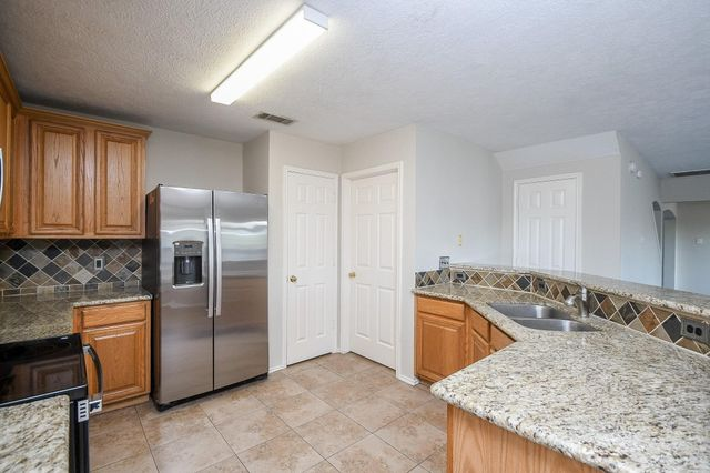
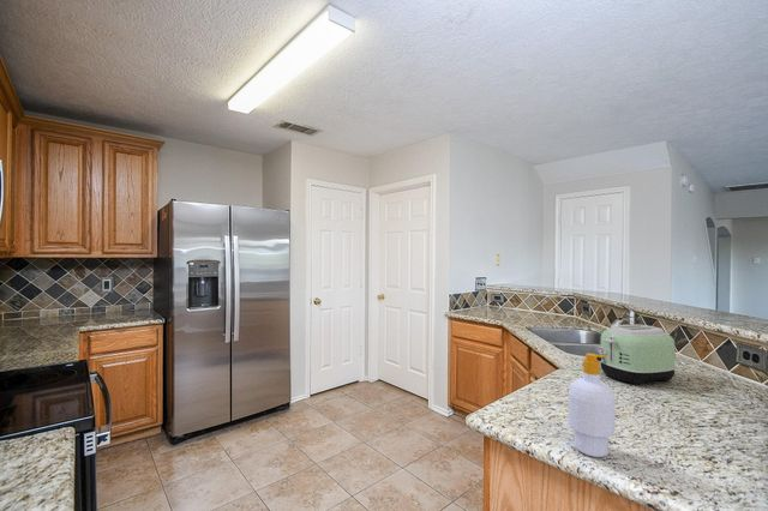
+ soap bottle [568,353,617,458]
+ toaster [596,324,678,385]
